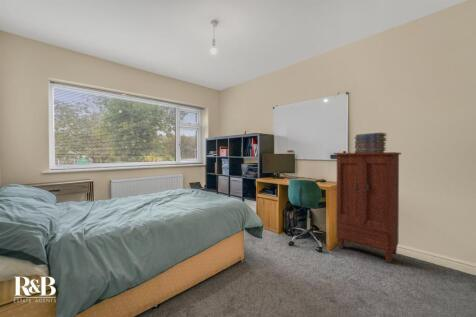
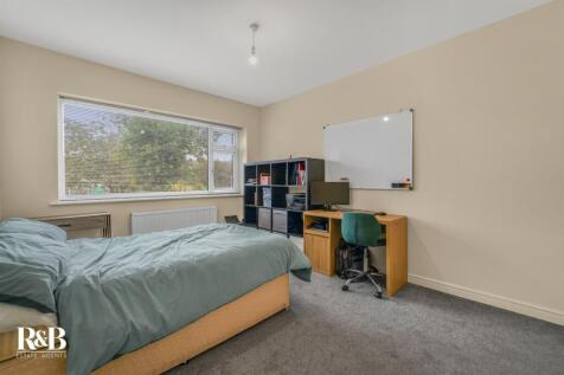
- book stack [354,132,388,153]
- cabinet [333,151,402,264]
